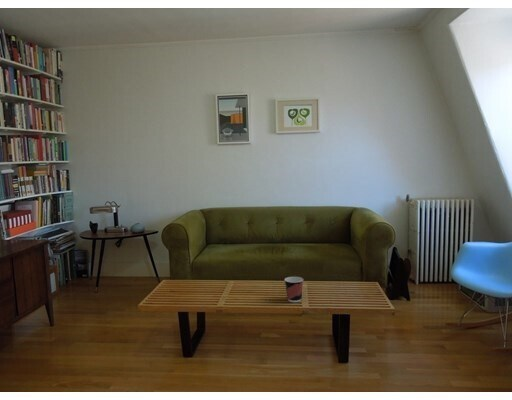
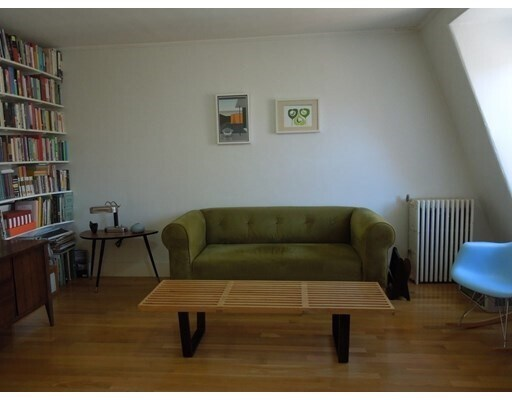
- cup [284,276,304,303]
